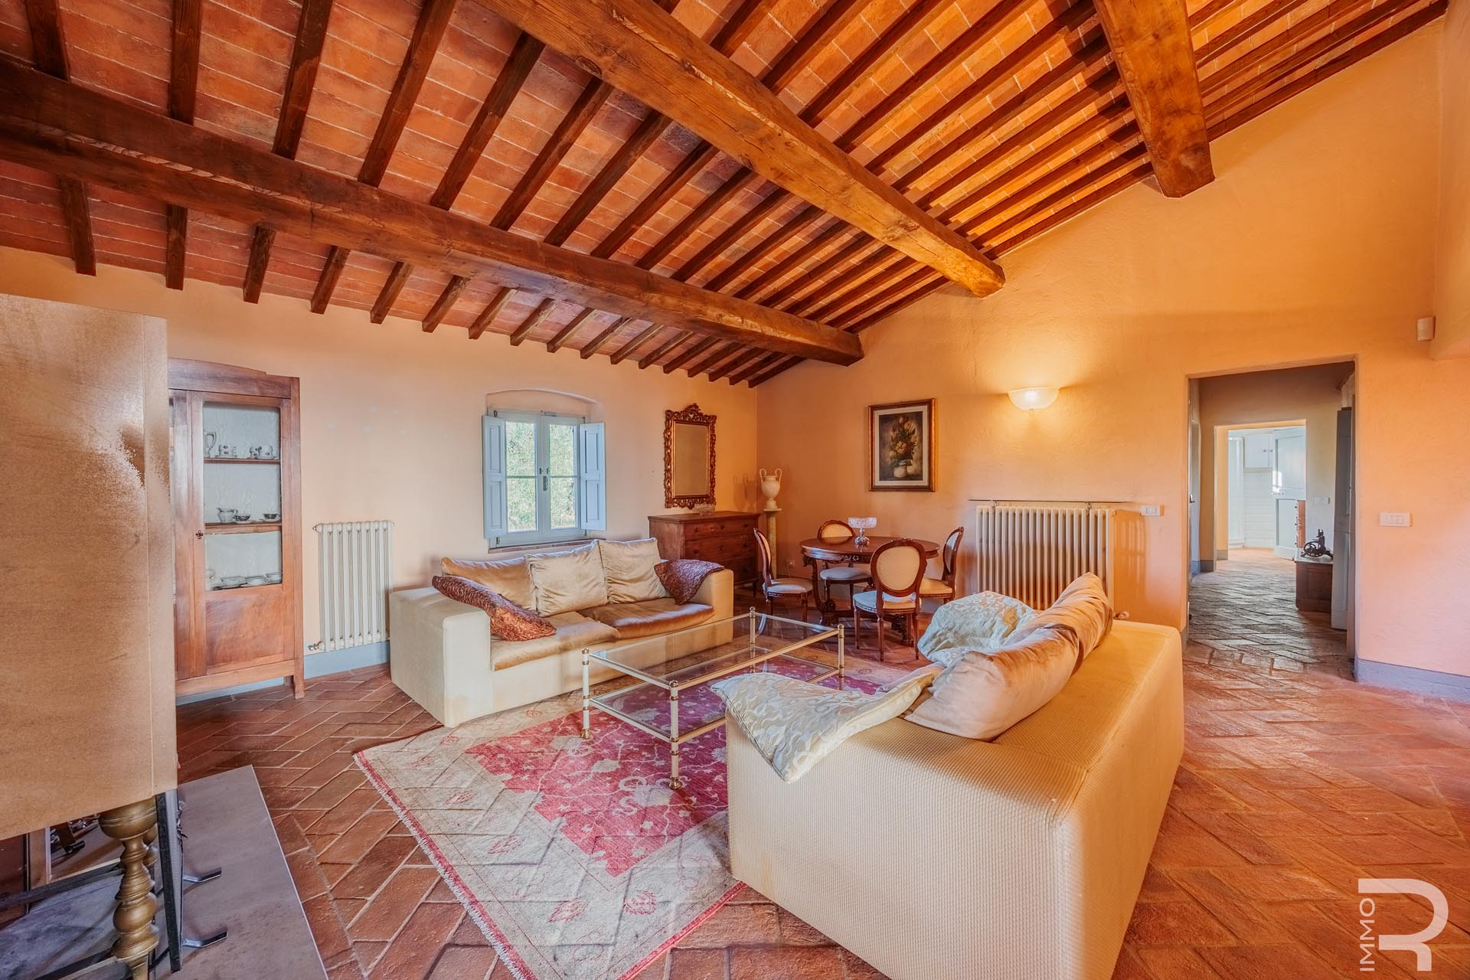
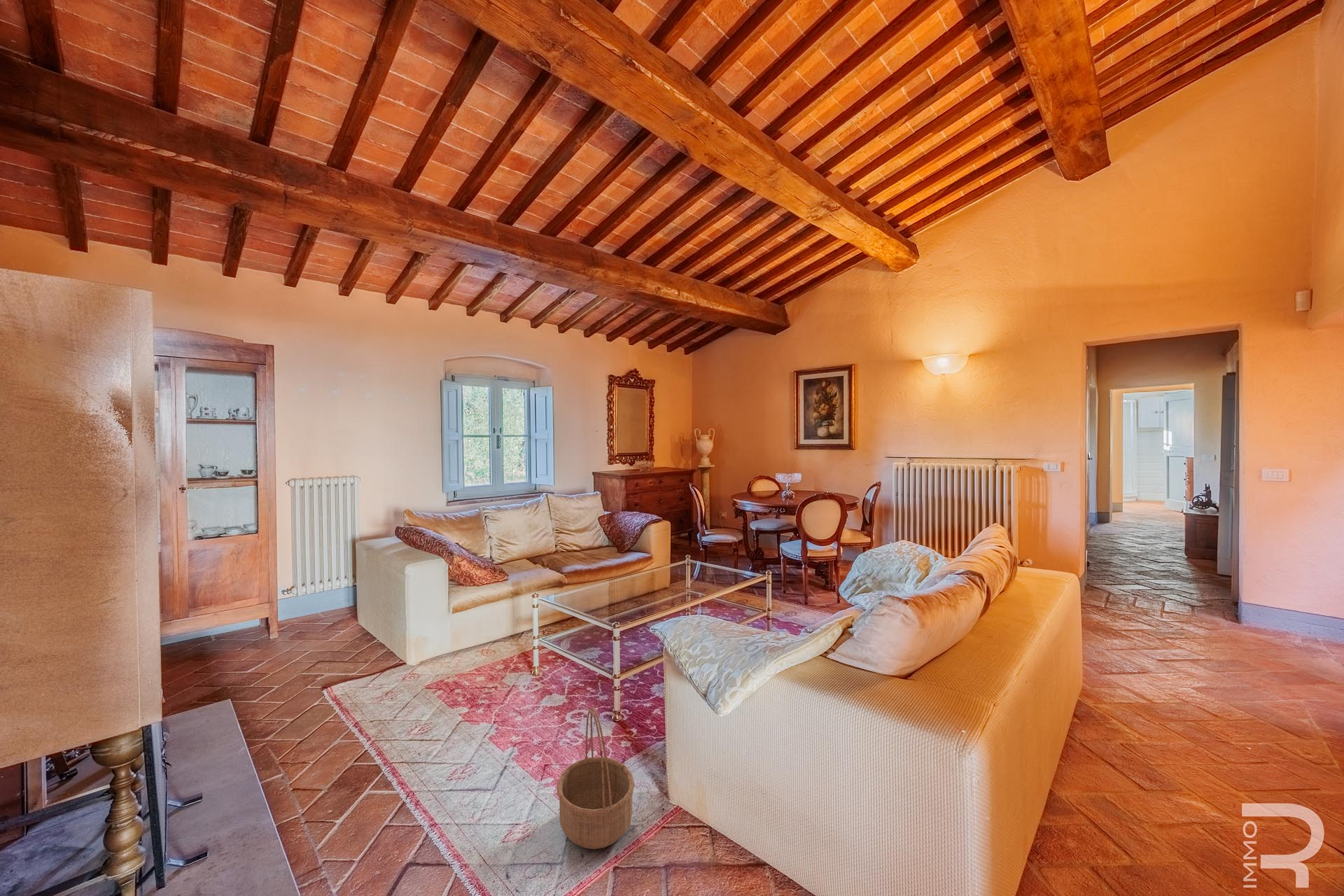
+ basket [556,707,635,850]
